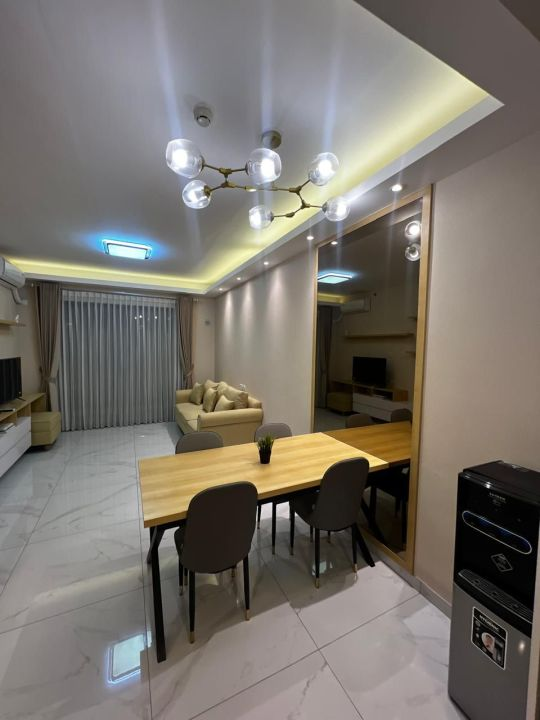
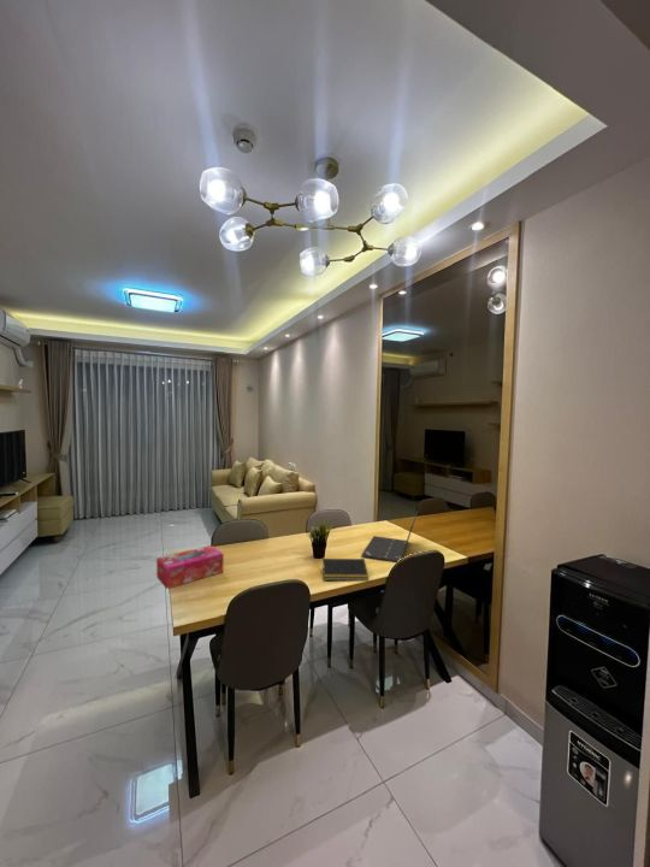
+ laptop [360,511,419,564]
+ tissue box [155,544,225,590]
+ notepad [321,558,370,582]
